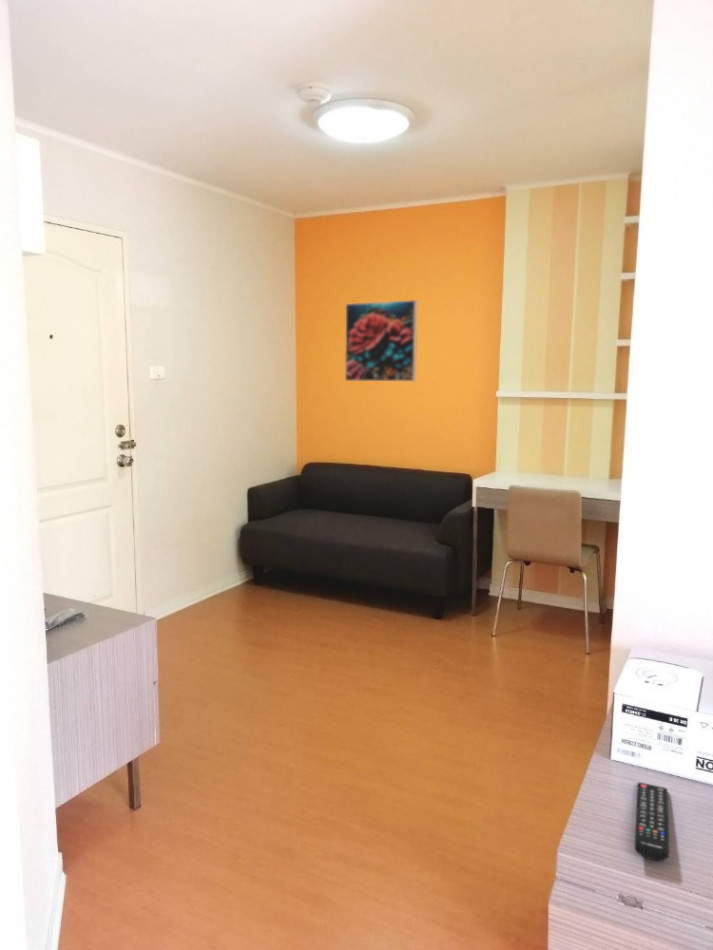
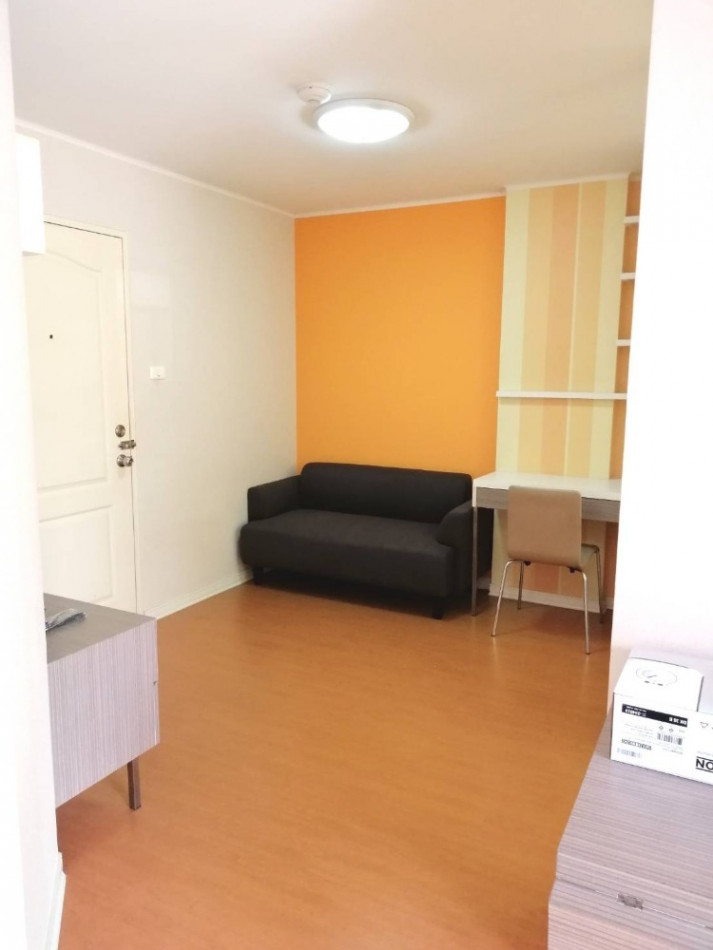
- remote control [634,781,670,862]
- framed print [344,299,418,382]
